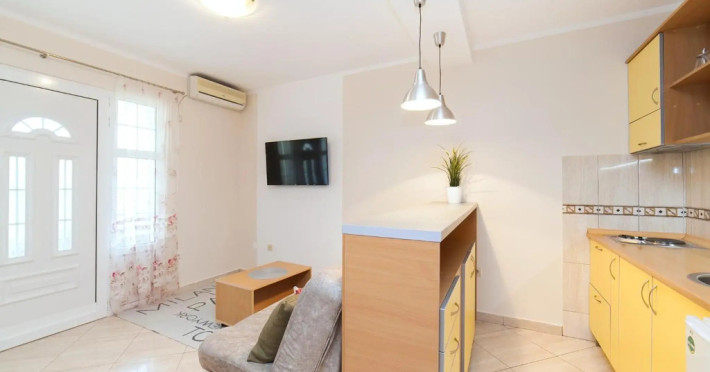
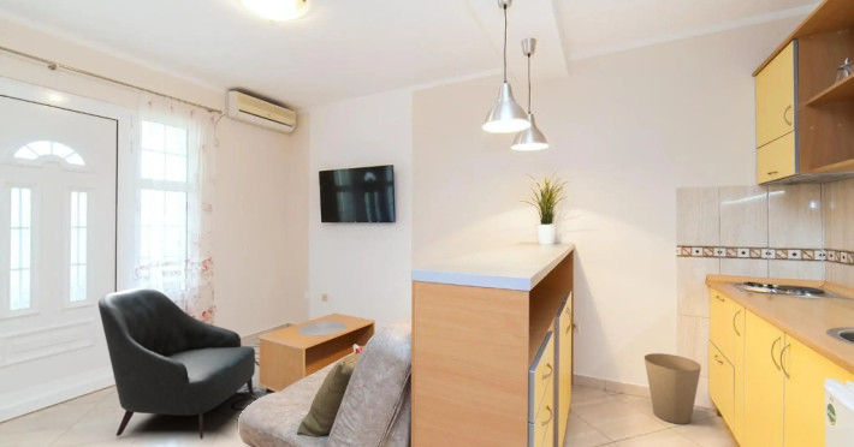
+ armchair [97,287,256,440]
+ trash can [644,352,702,425]
